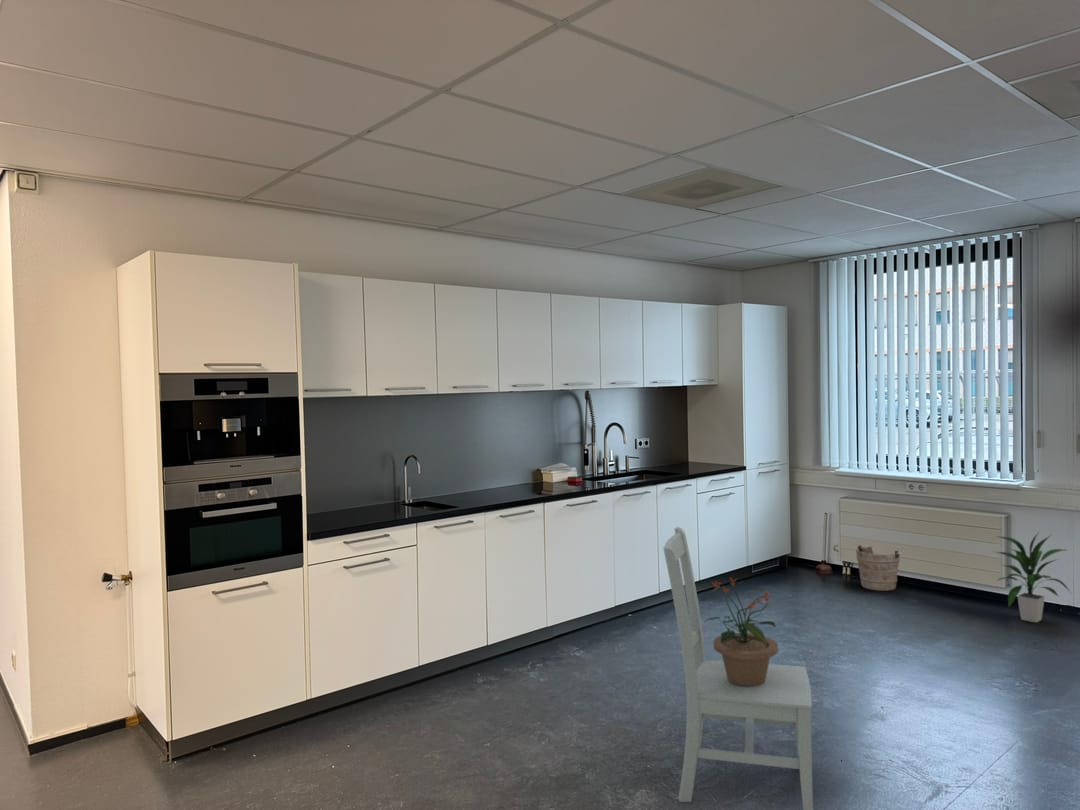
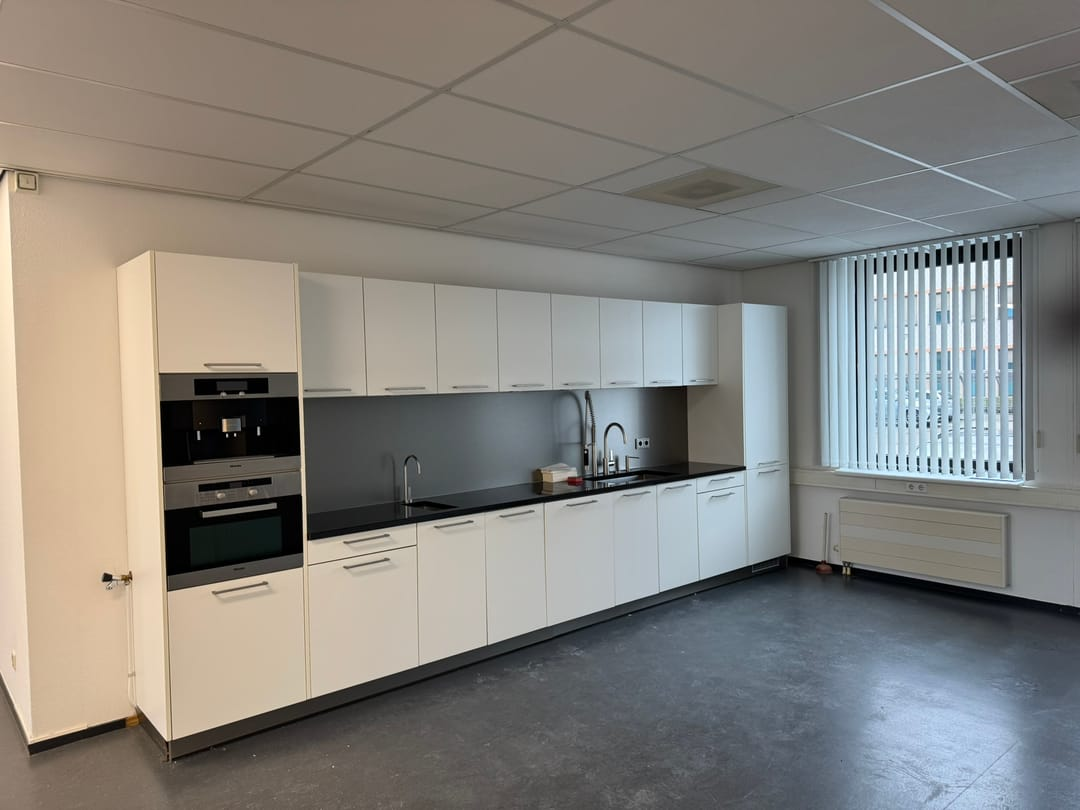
- bucket [855,544,904,592]
- potted plant [704,577,779,686]
- chair [662,526,814,810]
- indoor plant [989,531,1072,624]
